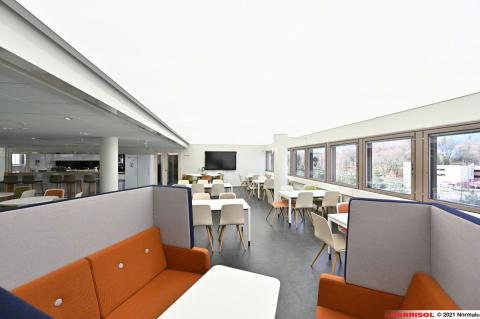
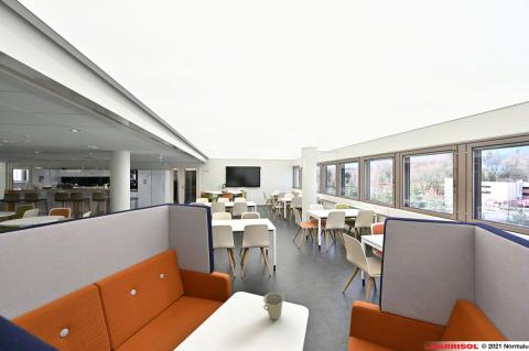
+ cup [262,292,285,320]
